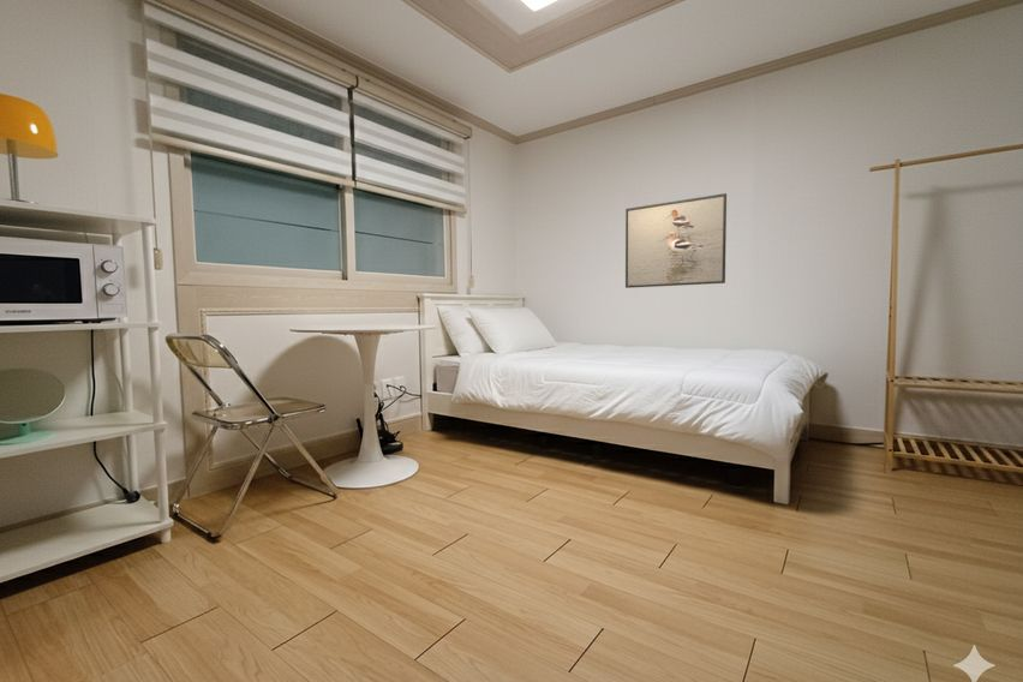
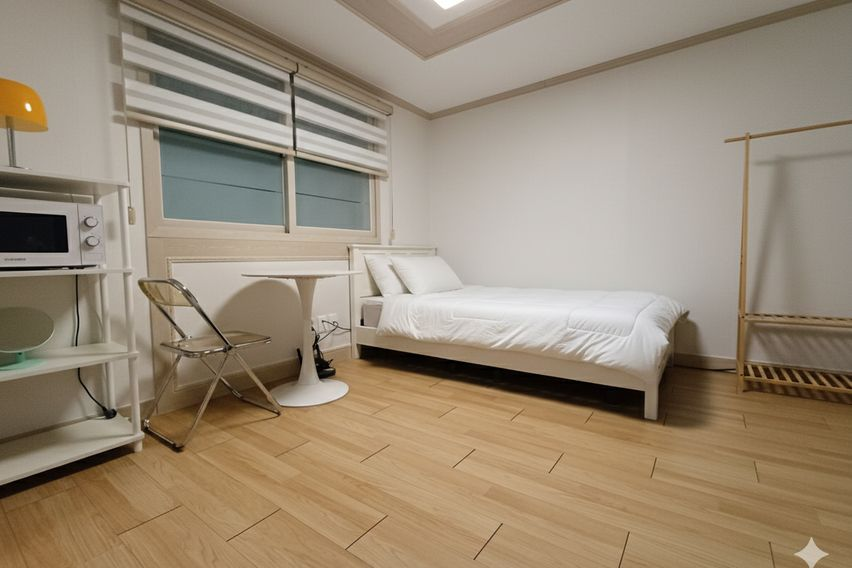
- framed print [624,192,728,289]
